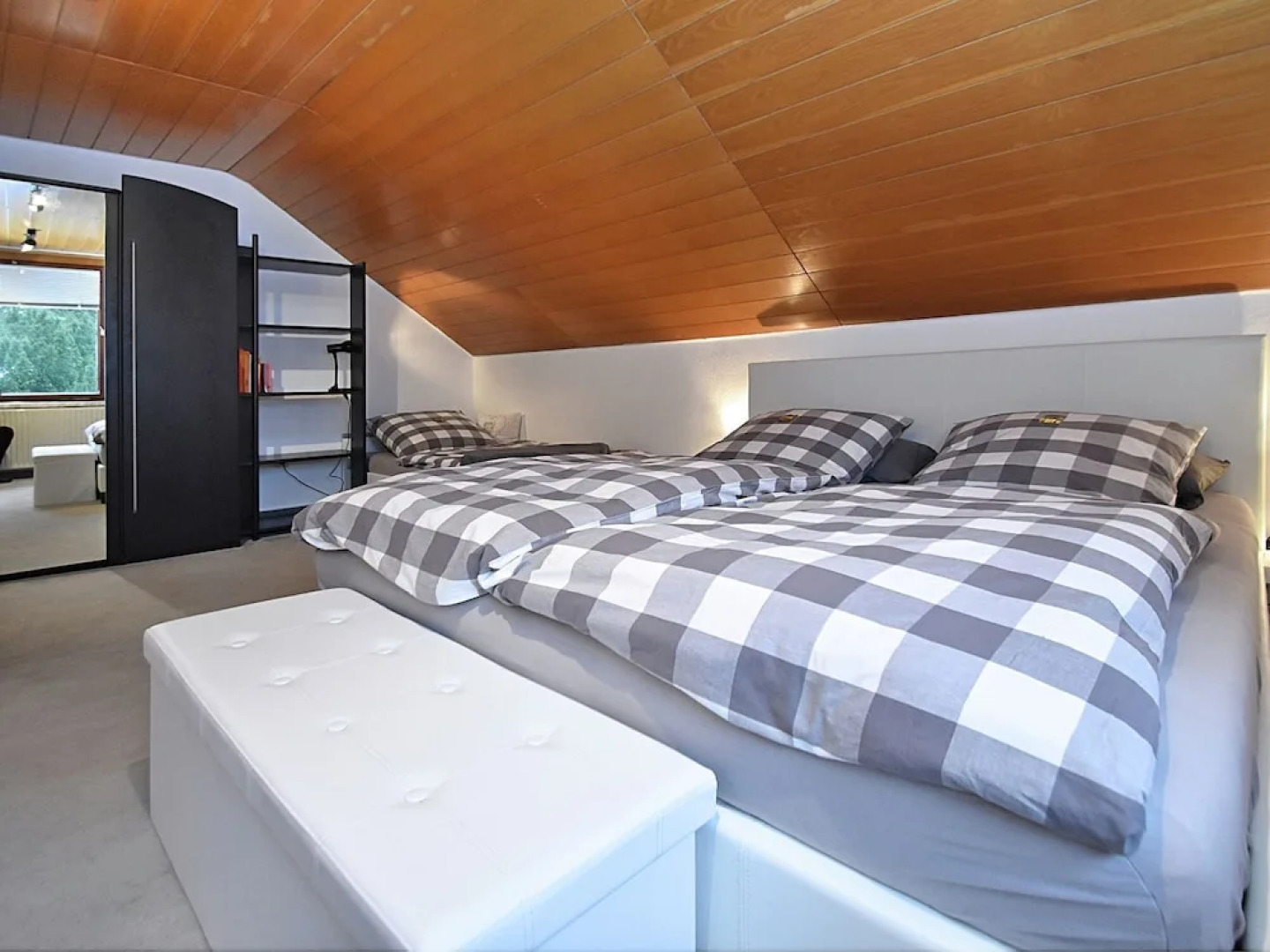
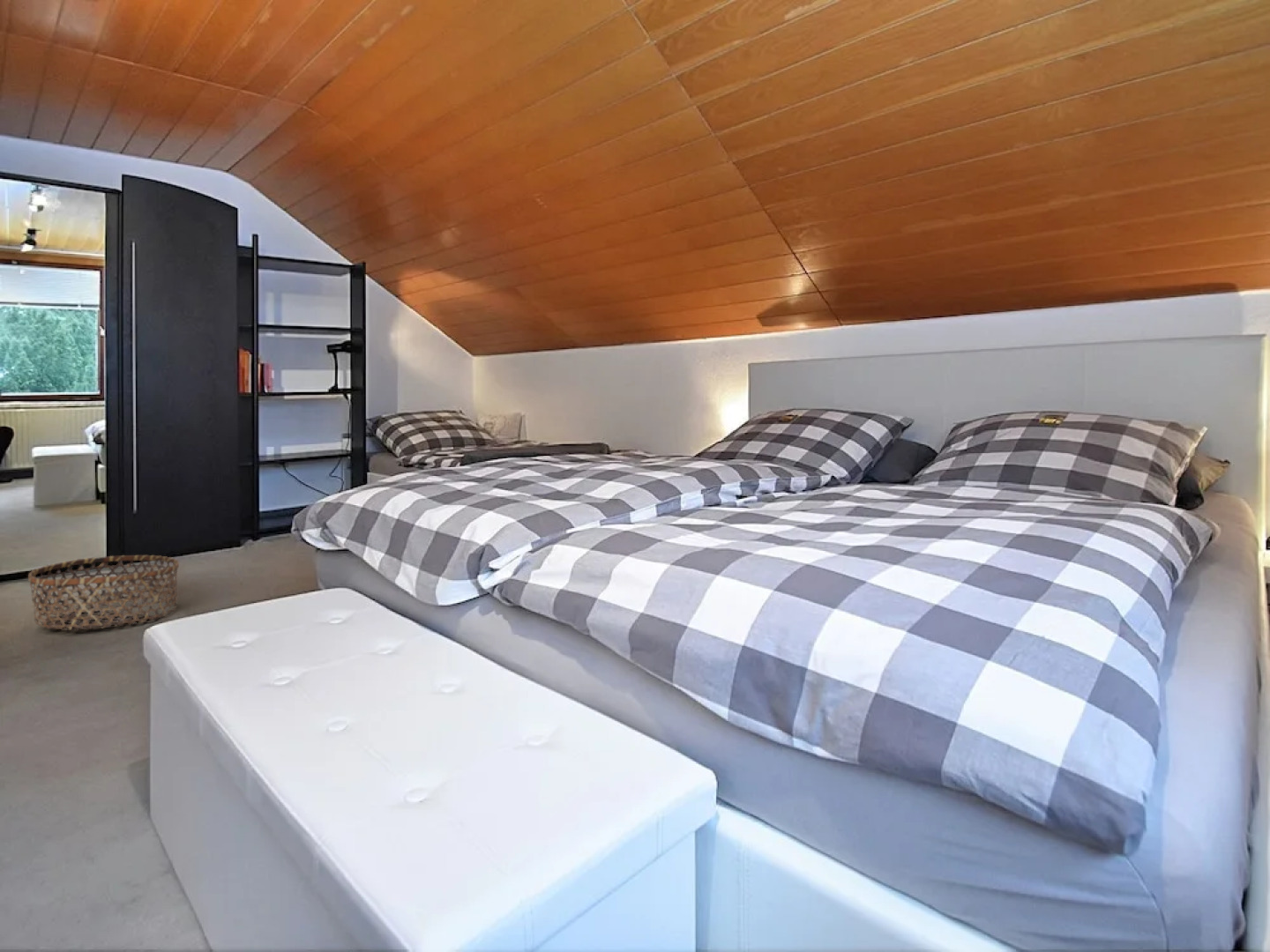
+ basket [27,554,180,631]
